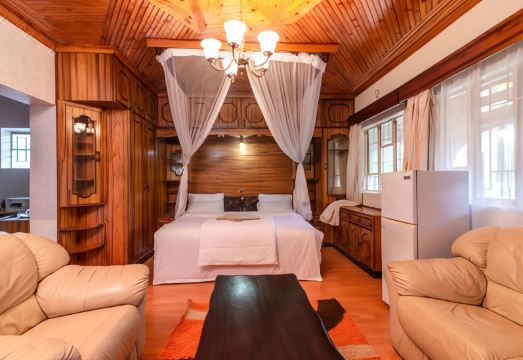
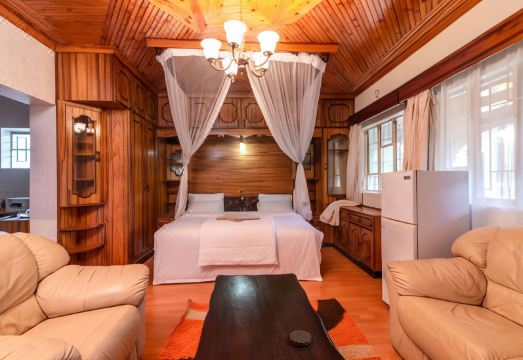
+ coaster [289,329,312,347]
